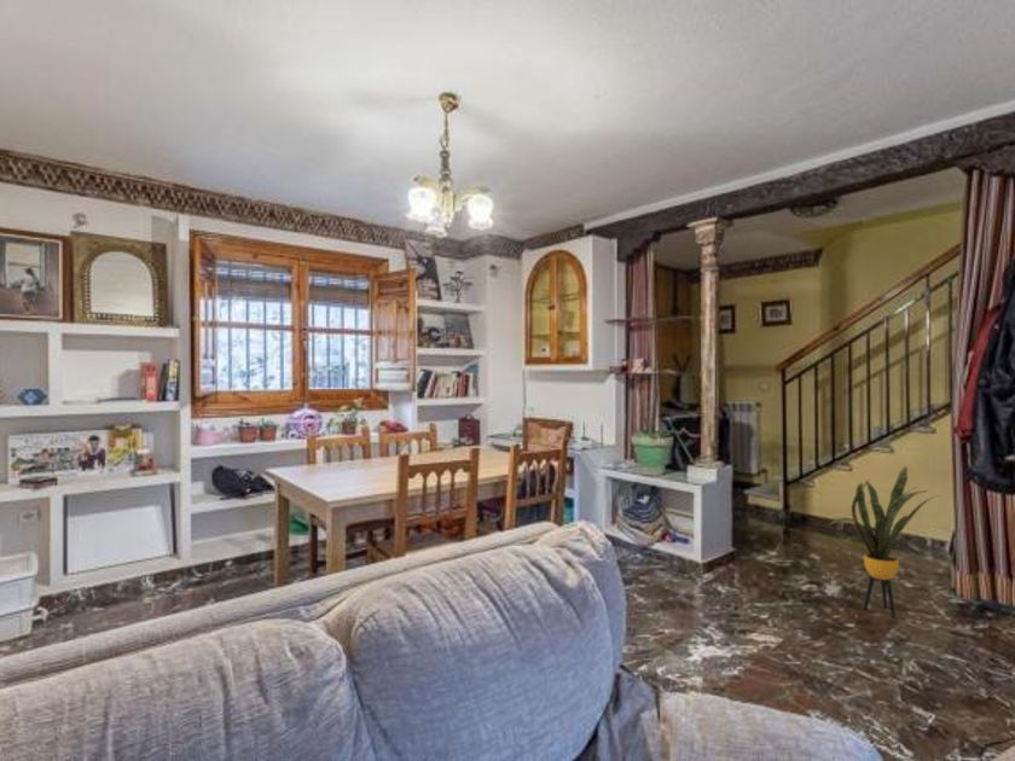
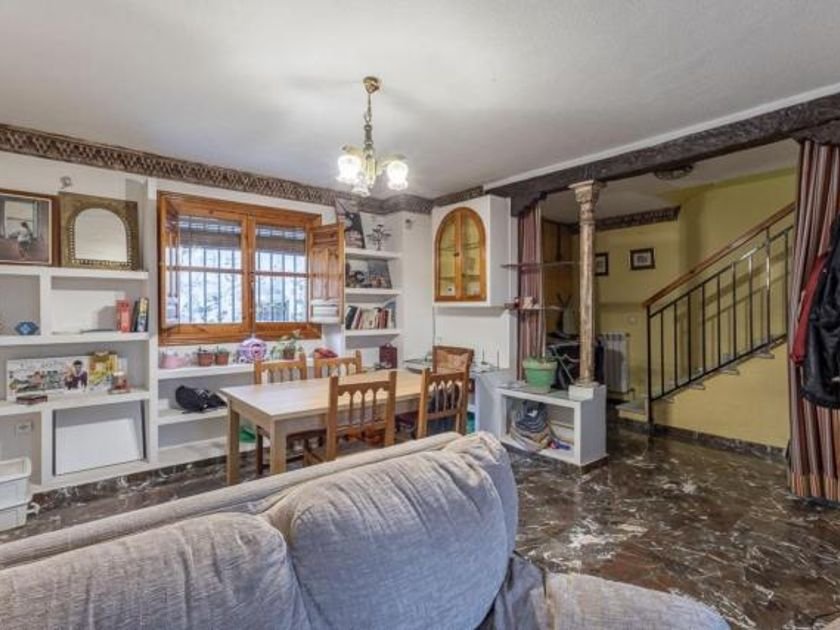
- house plant [829,465,940,618]
